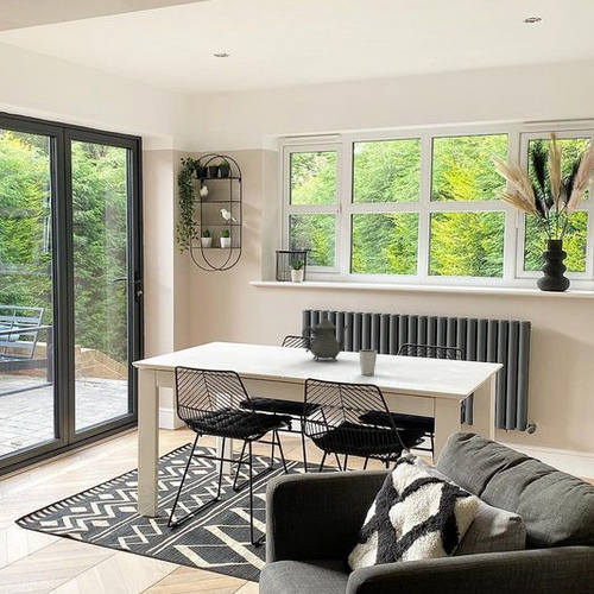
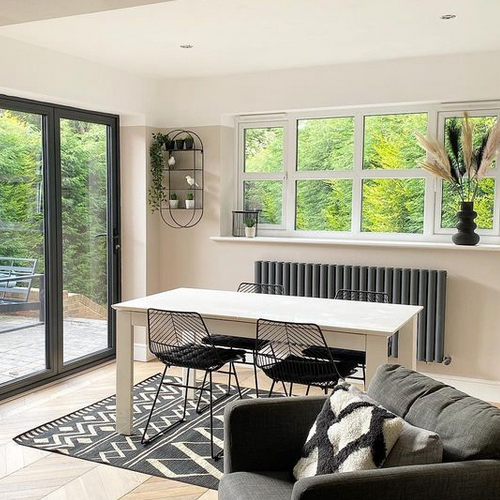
- dixie cup [358,348,379,377]
- teapot [301,311,349,362]
